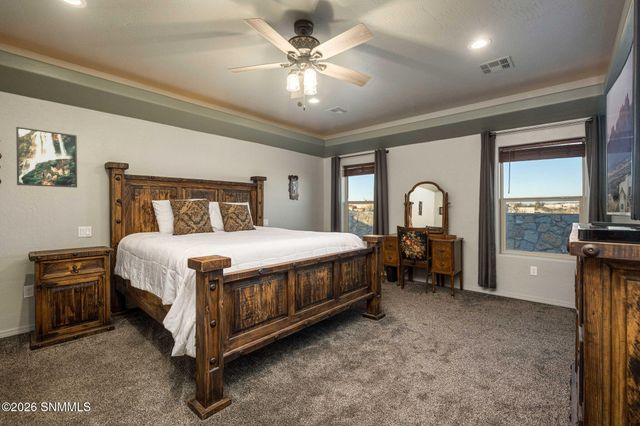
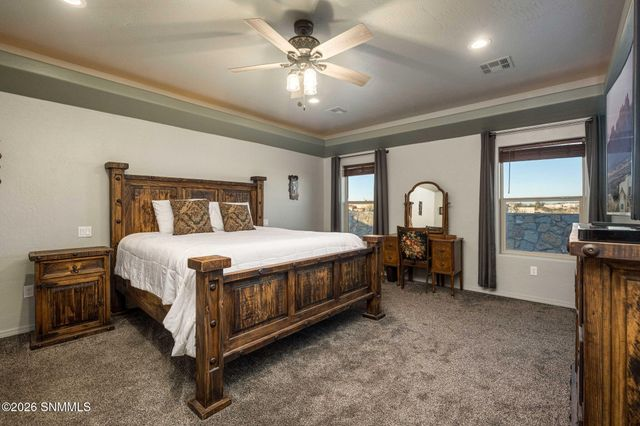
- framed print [15,126,78,189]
